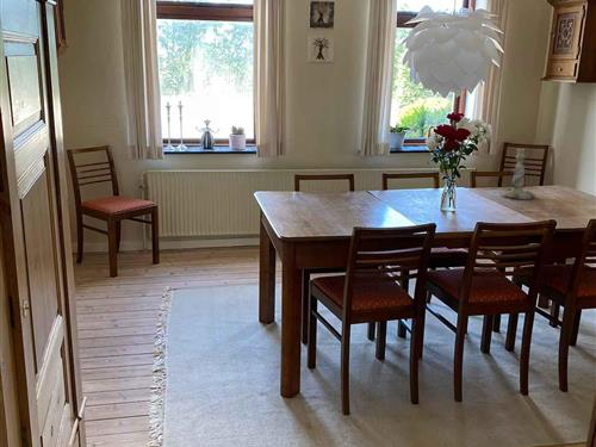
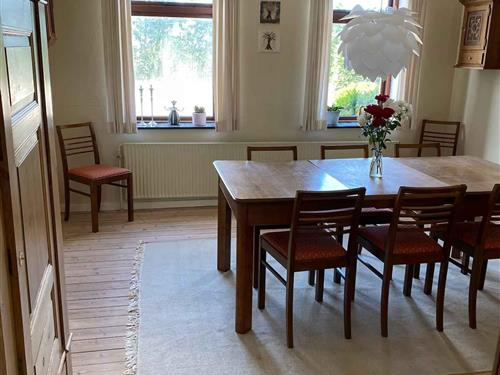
- candlestick [501,148,536,200]
